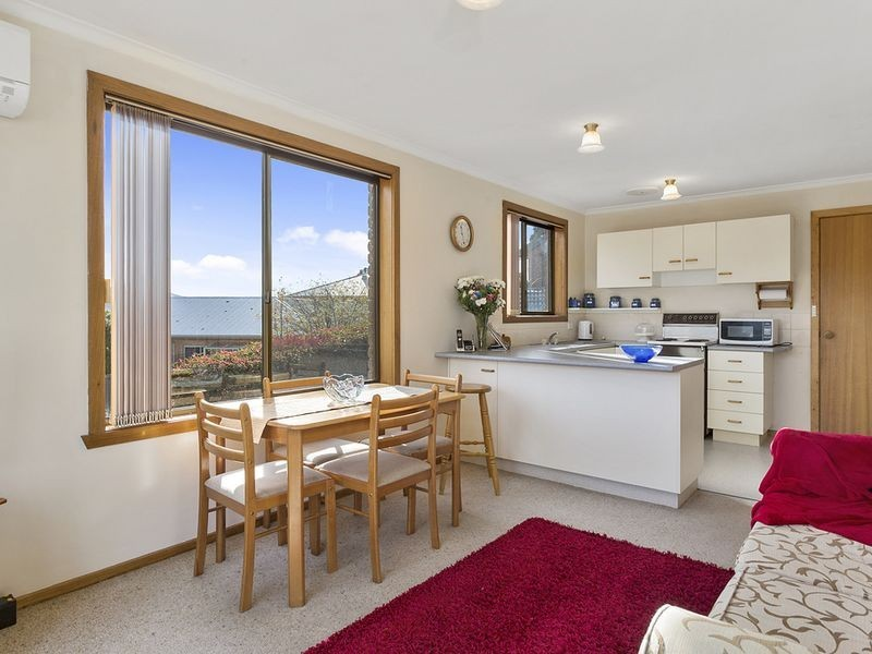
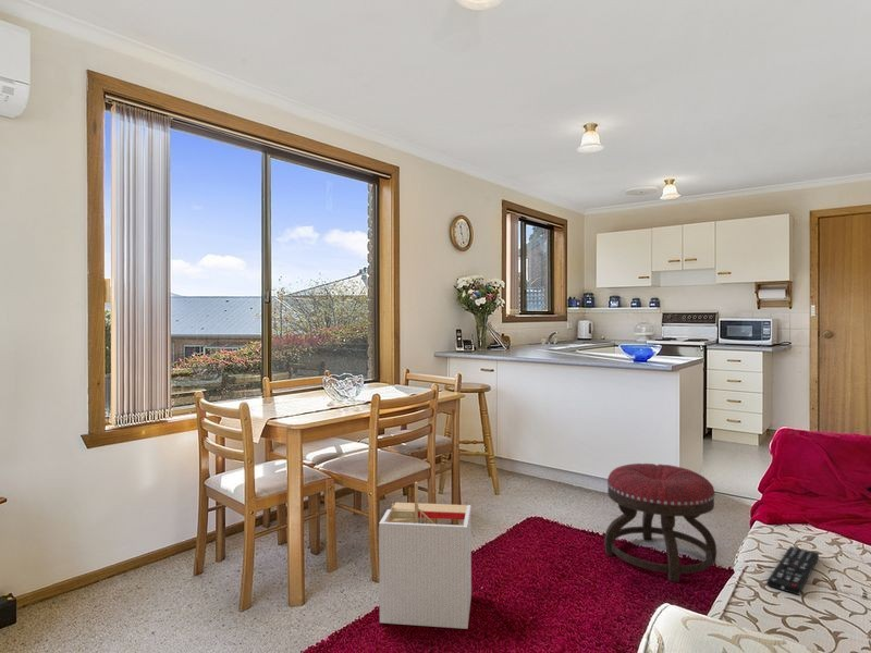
+ storage bin [378,481,473,630]
+ ottoman [603,463,717,583]
+ remote control [766,545,820,596]
